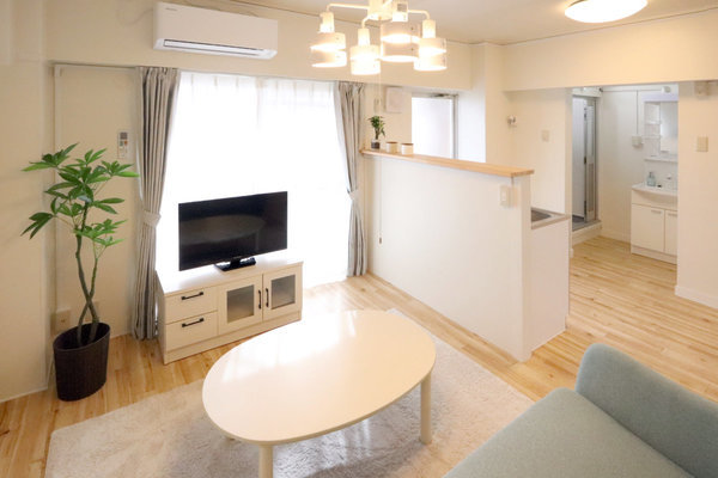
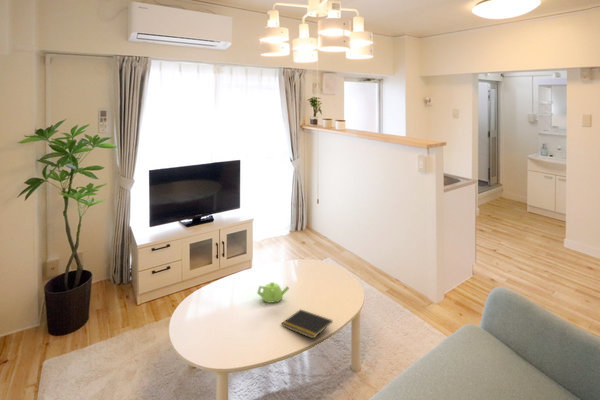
+ notepad [280,308,334,340]
+ teapot [256,281,290,304]
